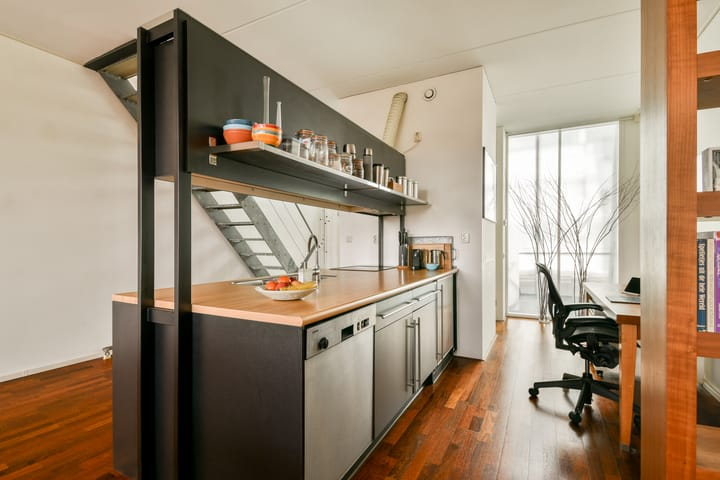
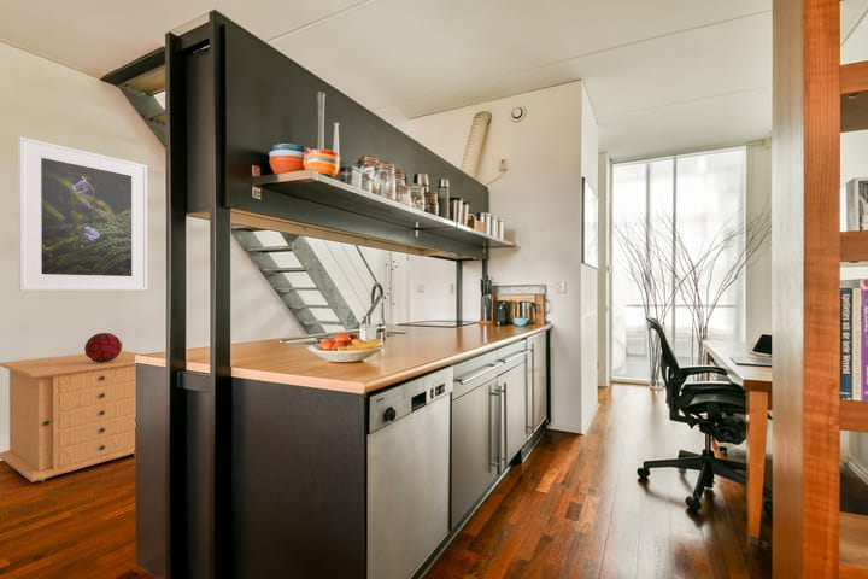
+ dresser [0,350,141,484]
+ decorative orb [83,332,123,363]
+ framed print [17,135,148,292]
